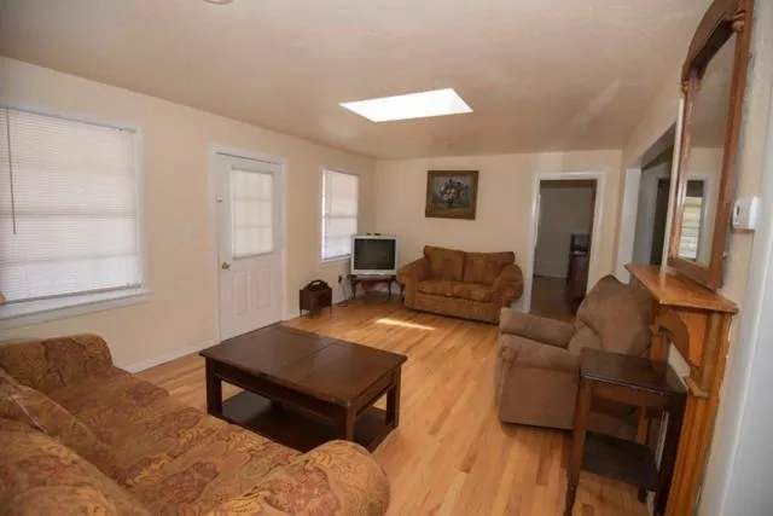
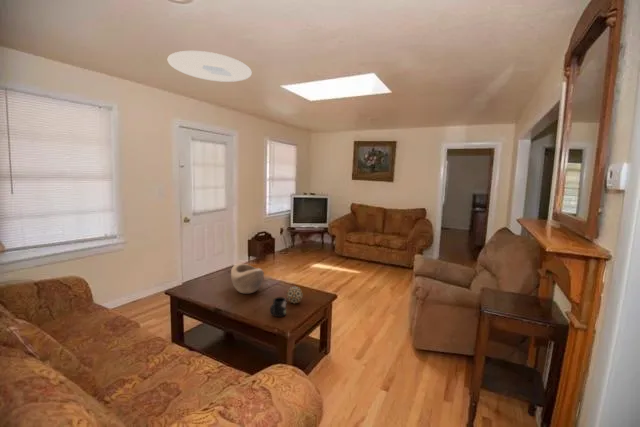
+ mug [269,296,287,318]
+ decorative bowl [230,263,265,294]
+ decorative ball [285,285,304,305]
+ ceiling light [167,50,253,83]
